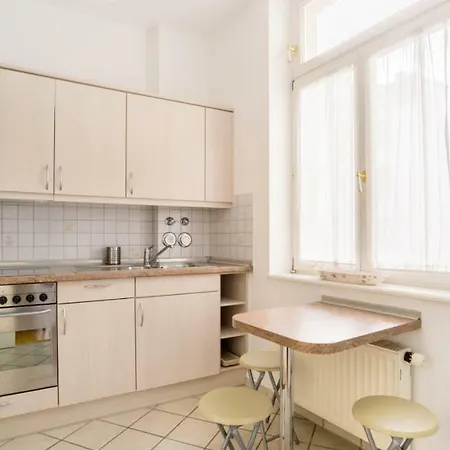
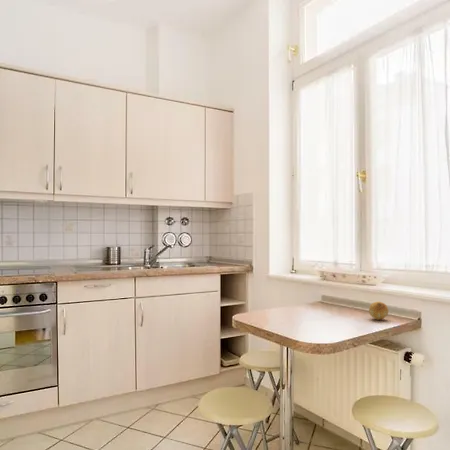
+ fruit [368,301,389,321]
